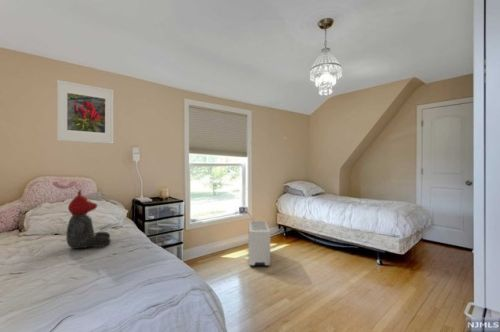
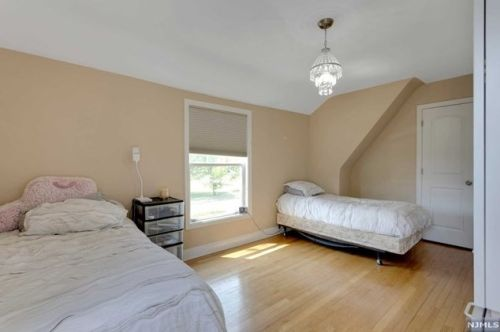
- teddy bear [65,189,112,249]
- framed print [56,79,114,145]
- air purifier [248,220,271,268]
